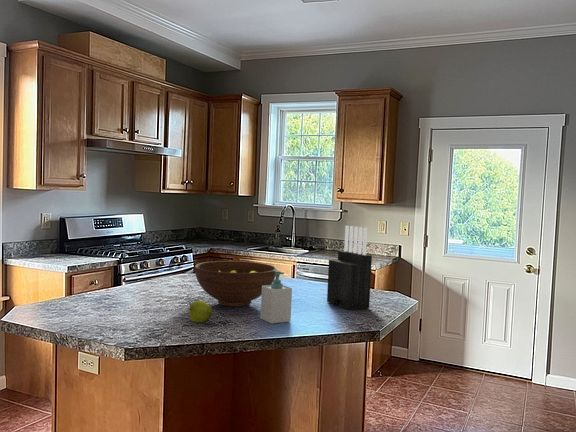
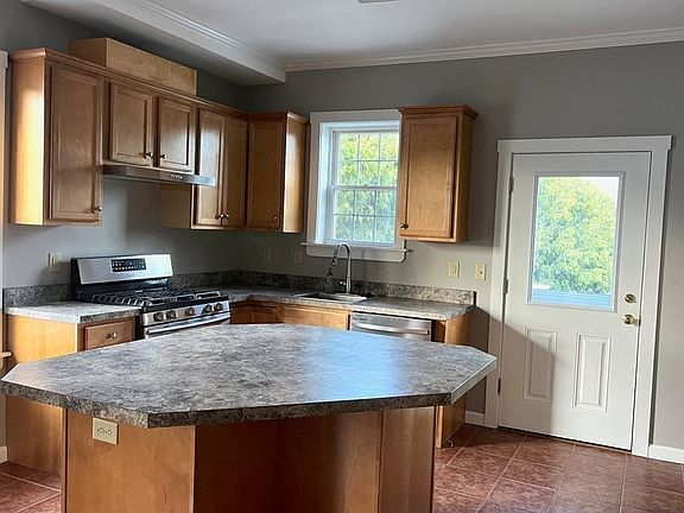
- fruit bowl [194,260,277,307]
- apple [186,300,213,324]
- knife block [326,225,373,311]
- soap bottle [260,269,293,324]
